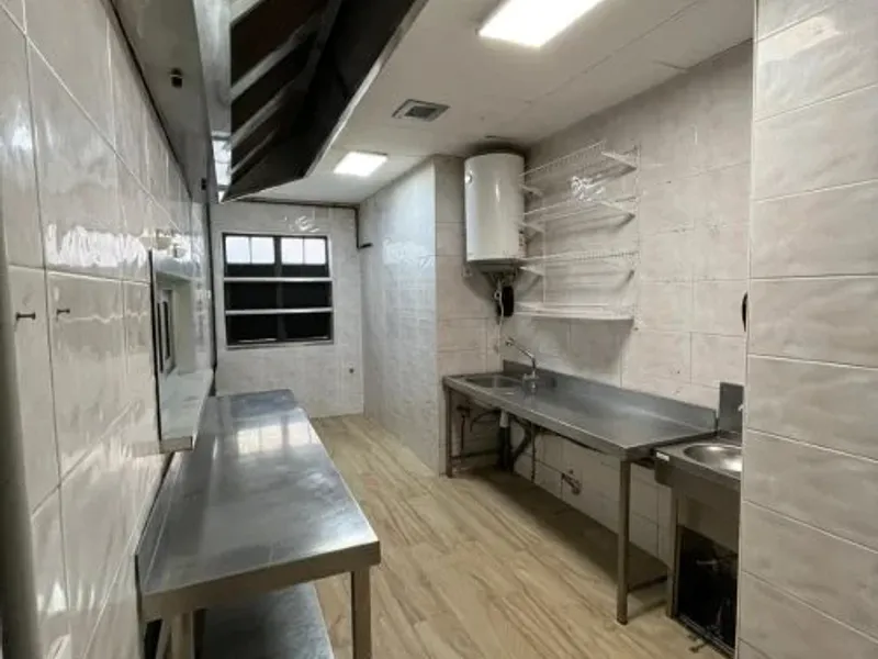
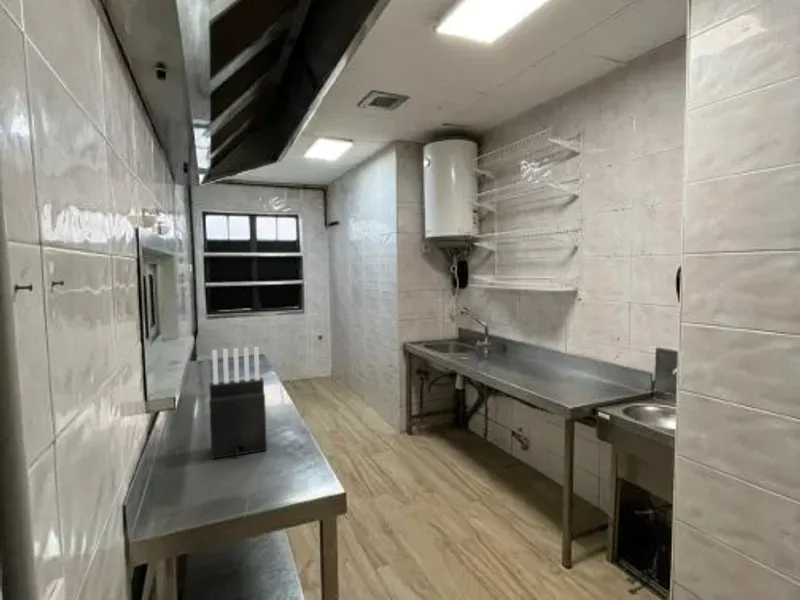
+ knife block [208,346,268,460]
